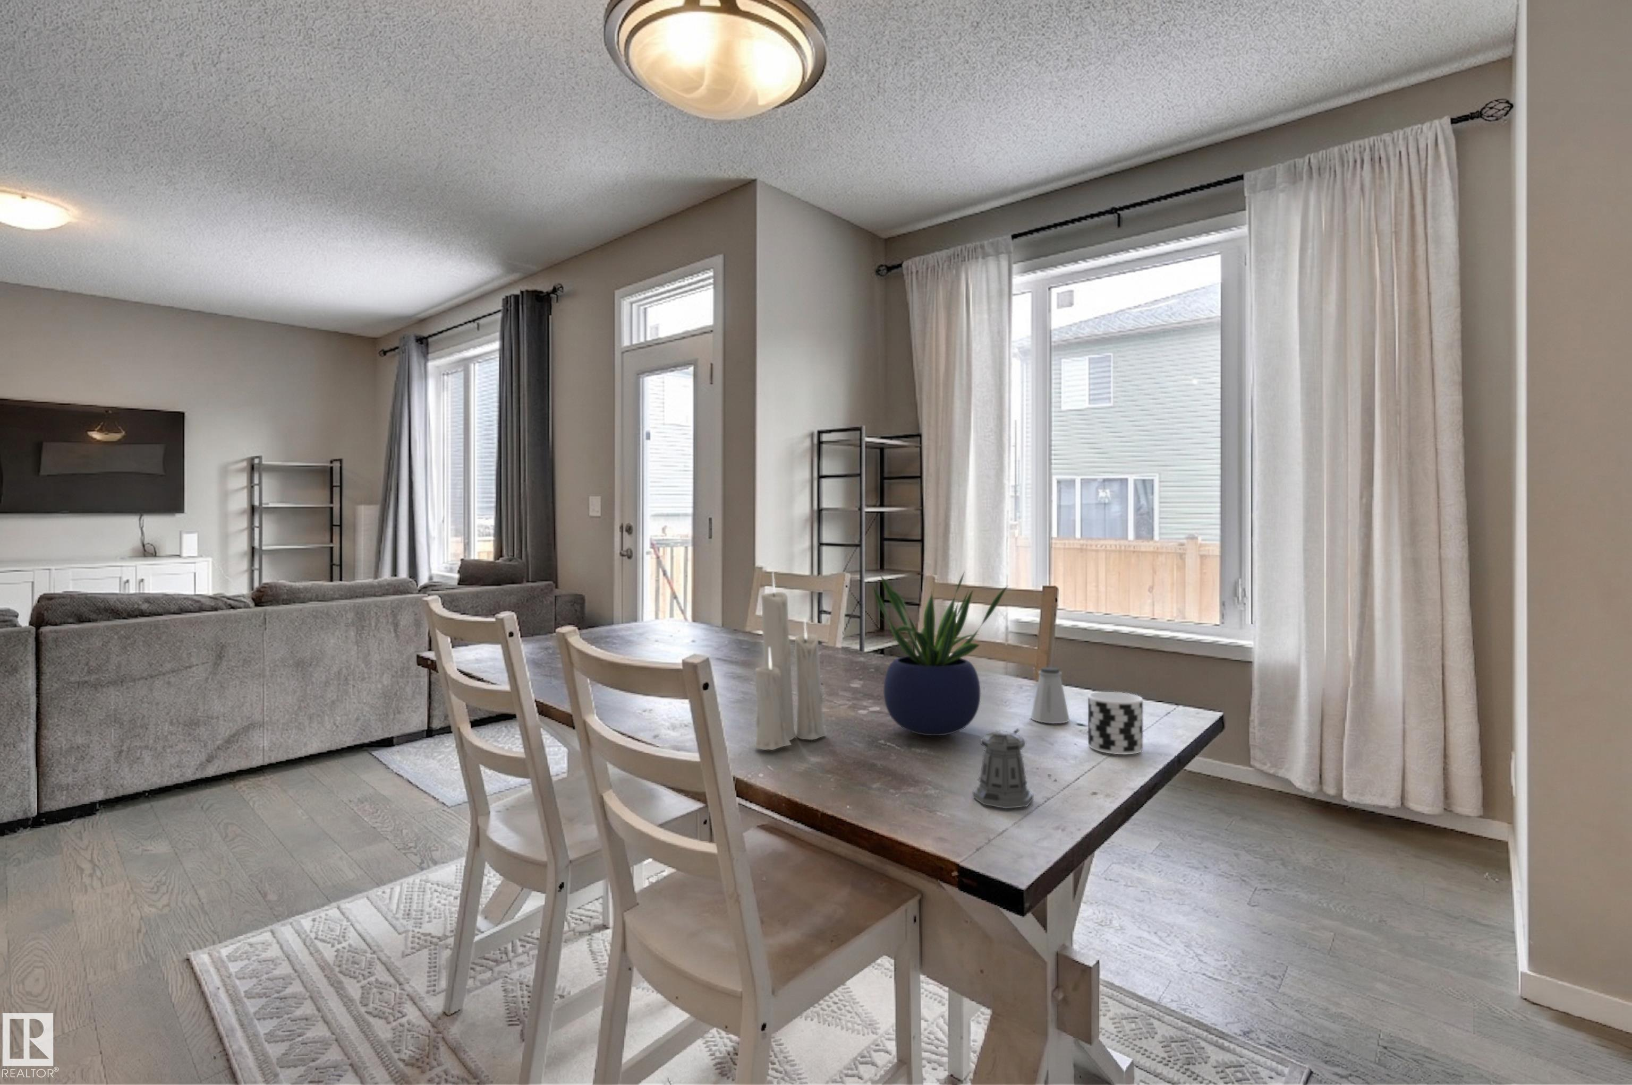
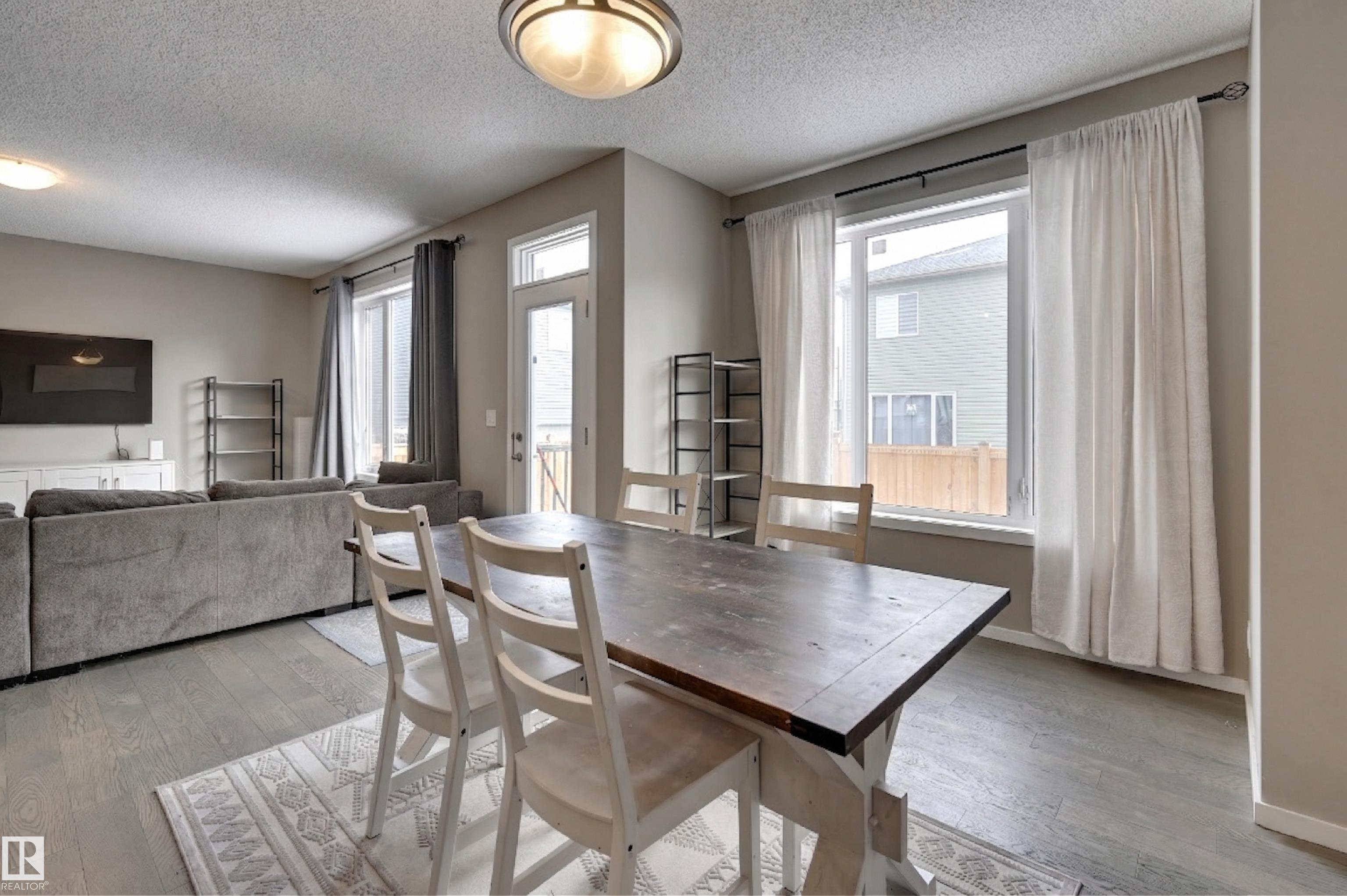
- cup [1088,691,1144,754]
- pepper shaker [972,728,1033,809]
- potted plant [872,570,1009,736]
- saltshaker [1030,667,1070,724]
- candle [754,572,828,751]
